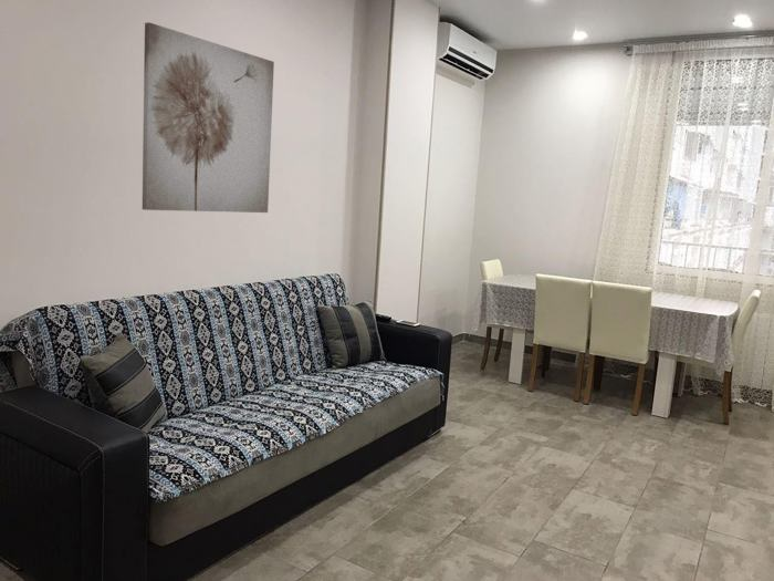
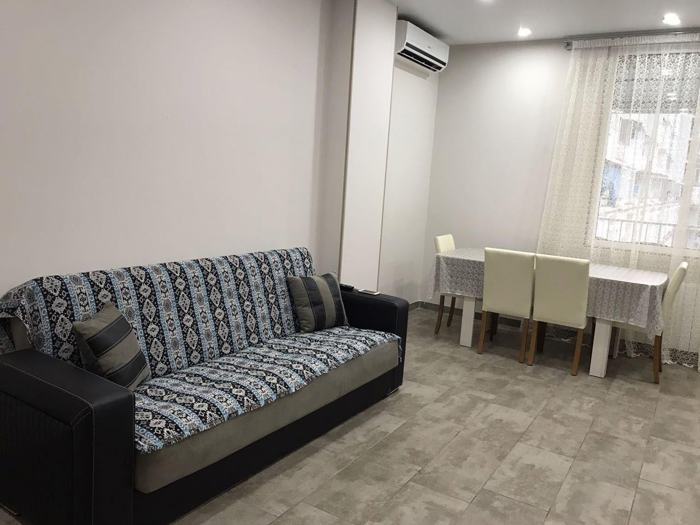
- wall art [142,21,275,214]
